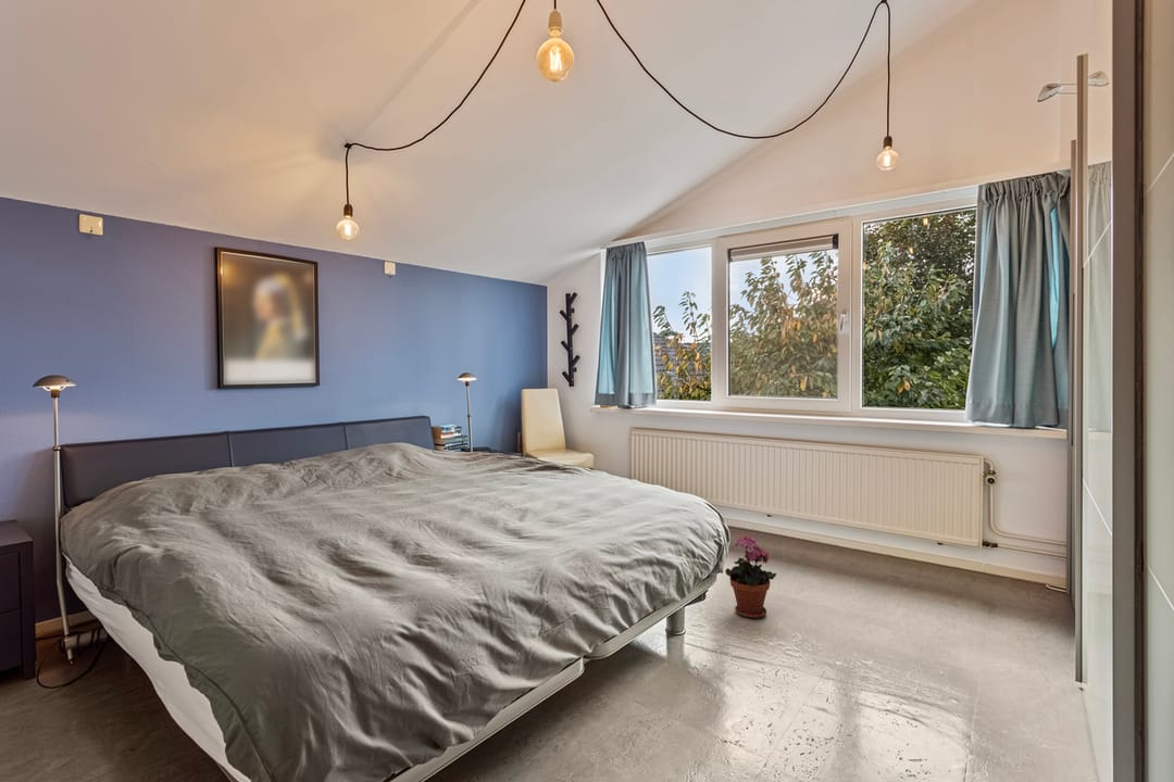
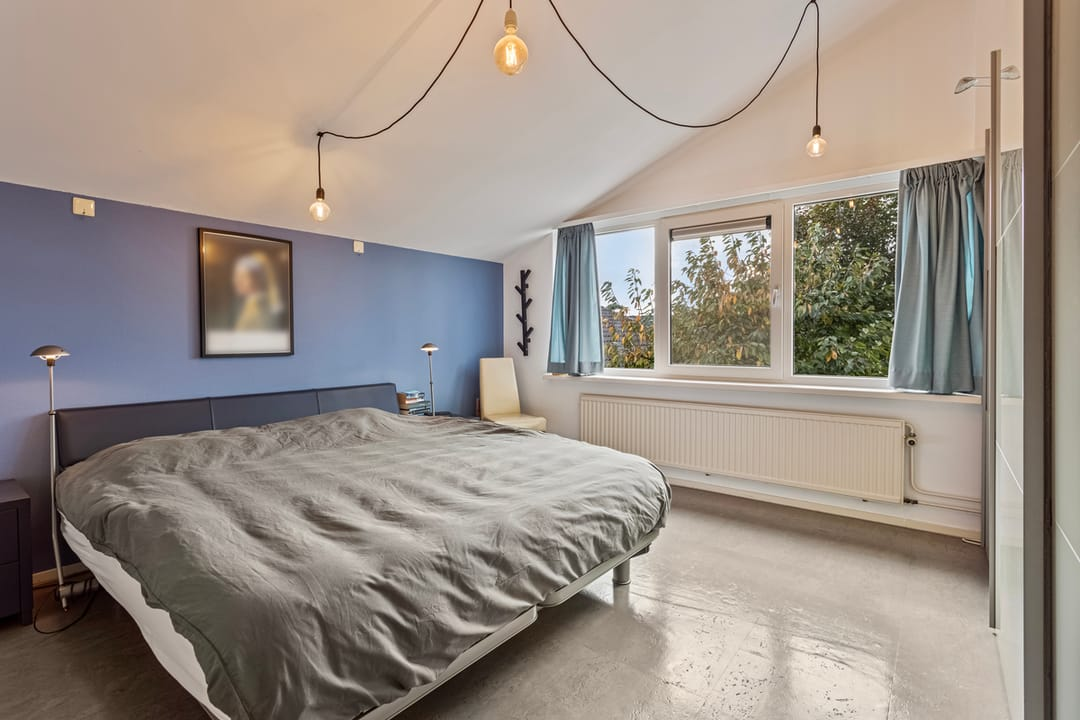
- potted plant [724,534,777,619]
